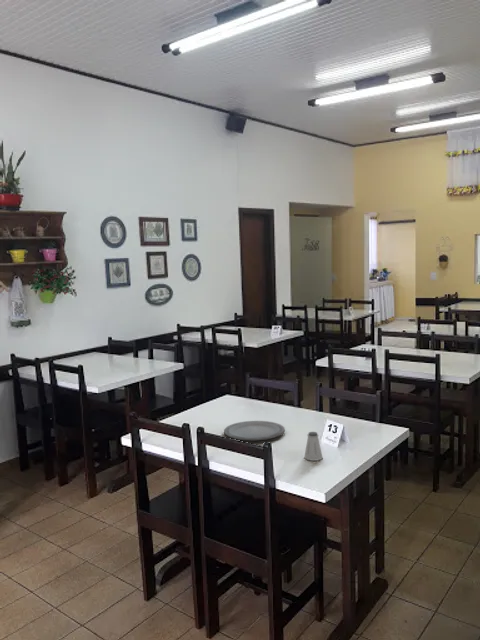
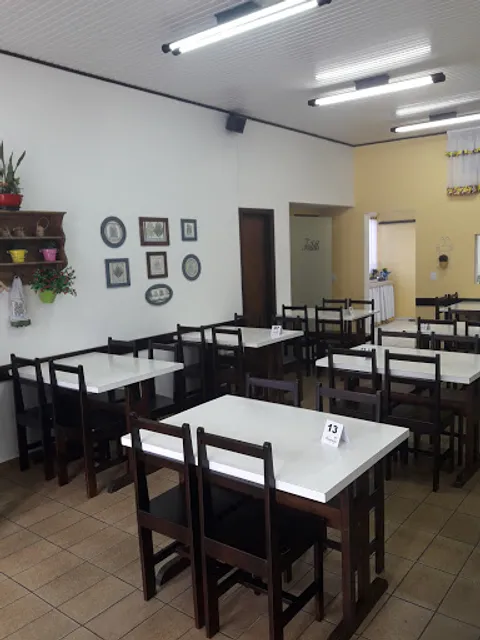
- saltshaker [303,431,324,462]
- plate [223,420,286,441]
